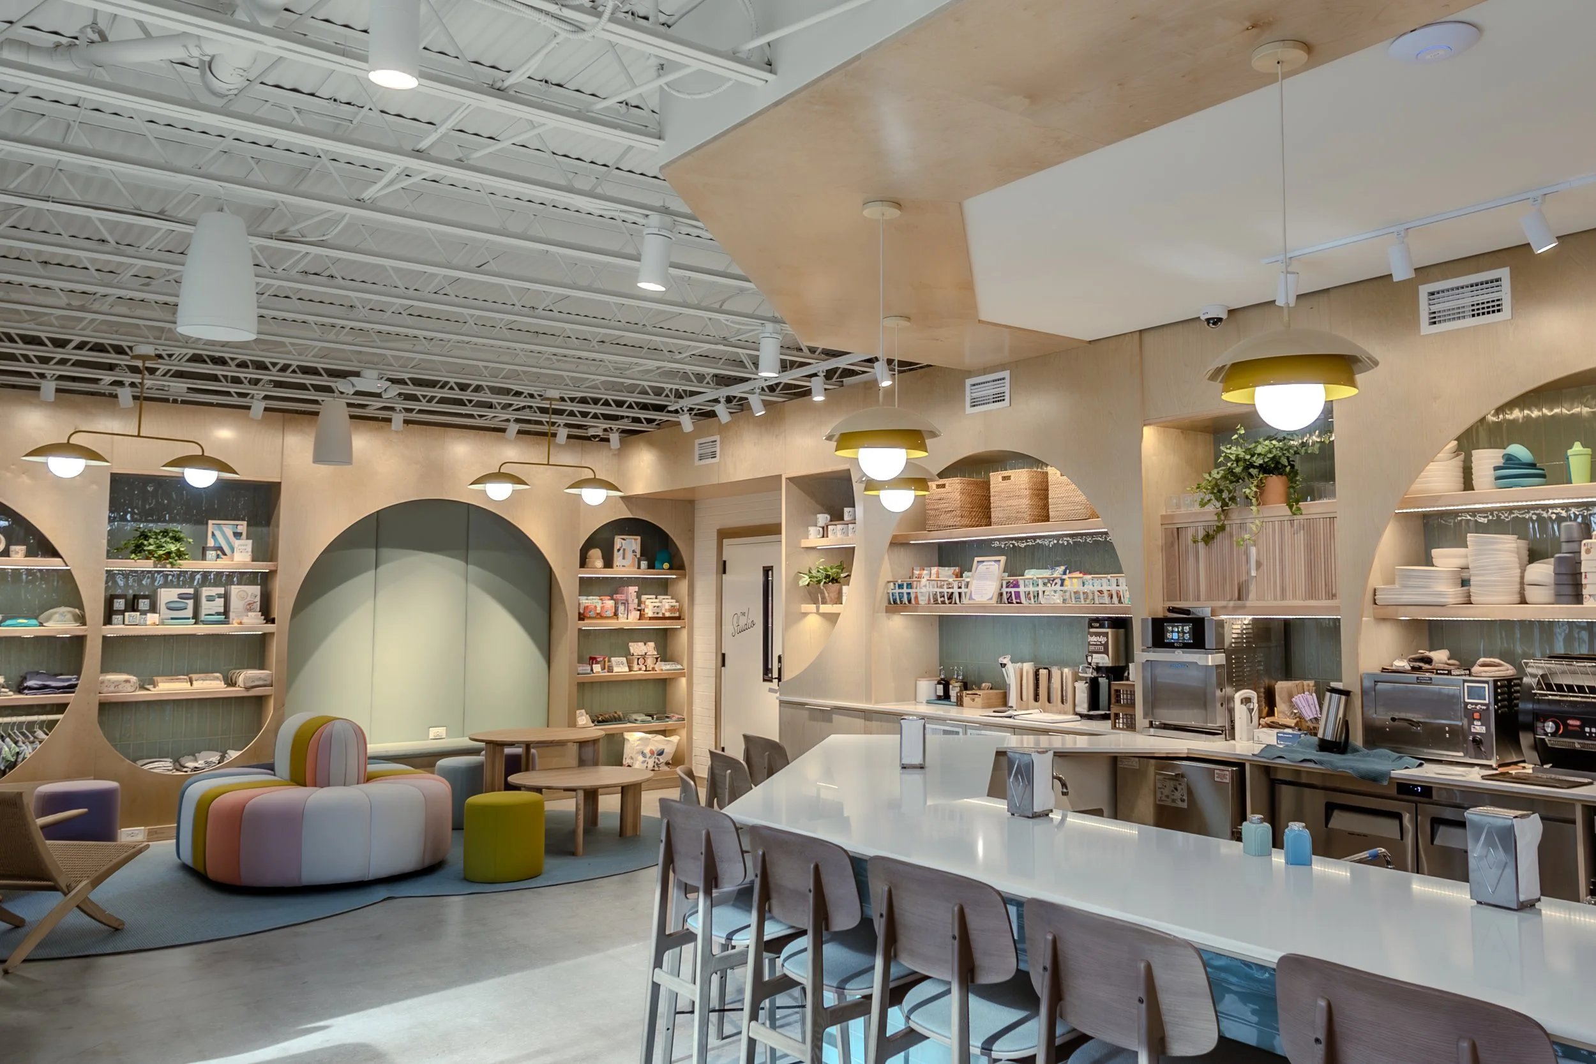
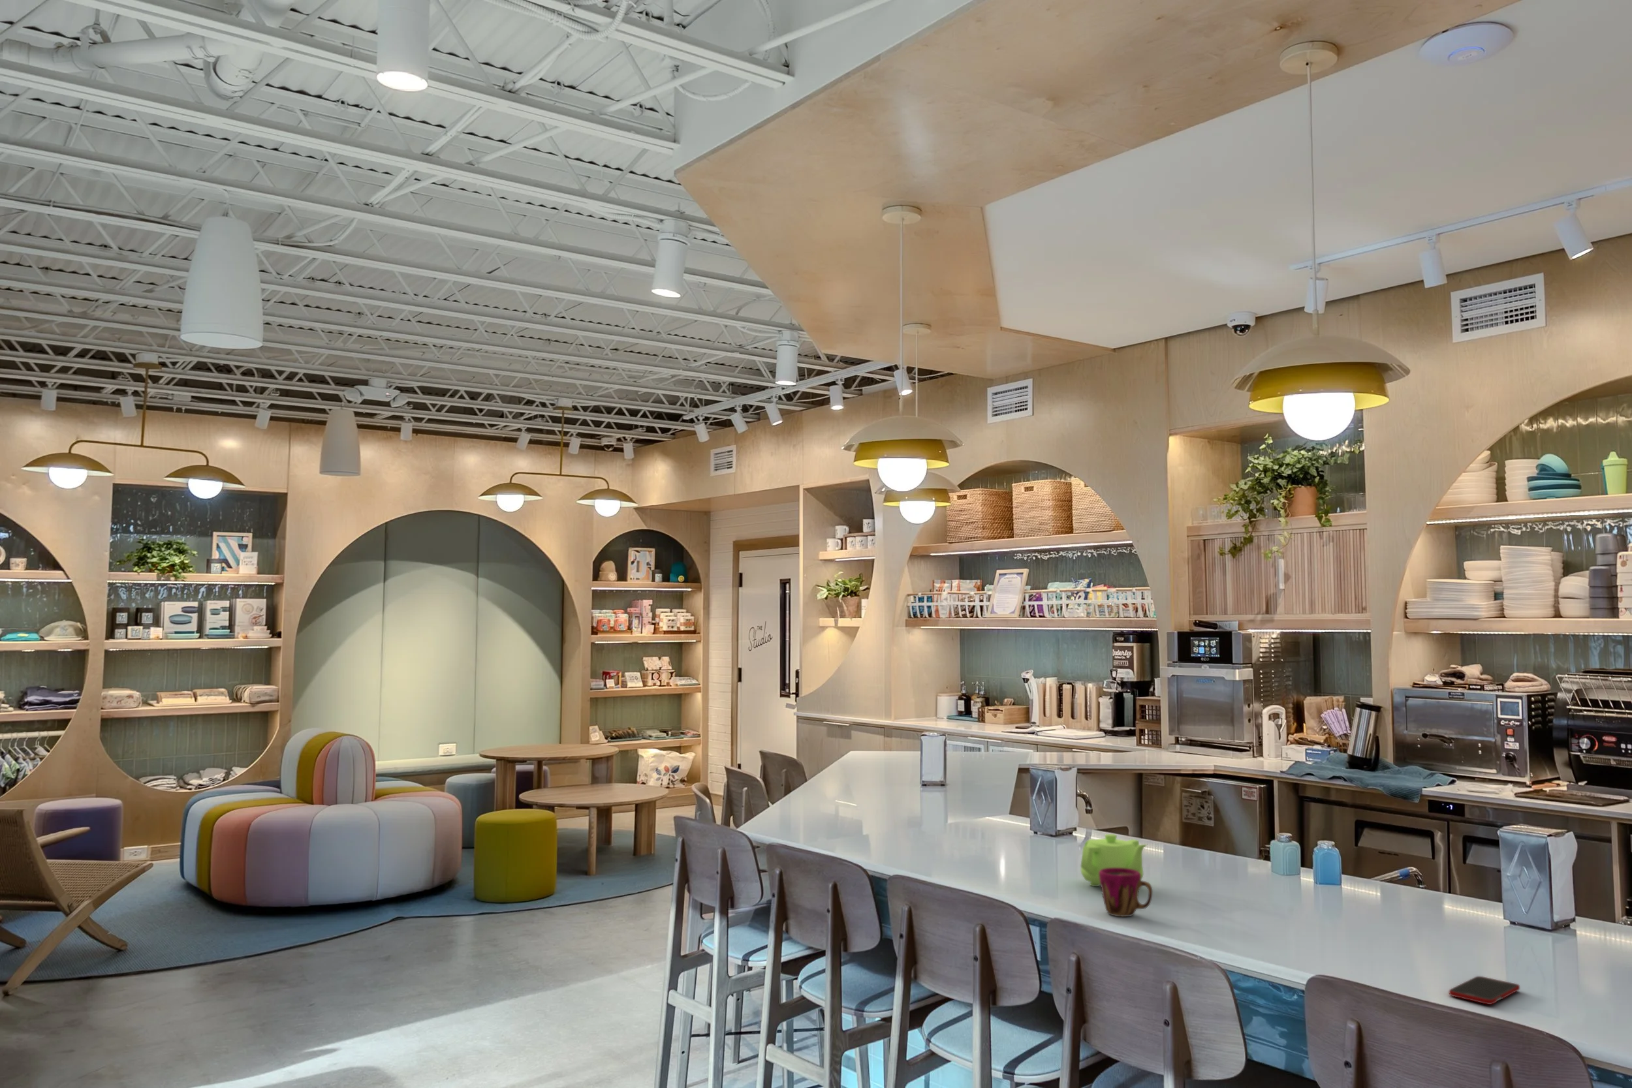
+ cup [1099,867,1152,918]
+ teapot [1080,833,1148,886]
+ cell phone [1447,976,1520,1005]
